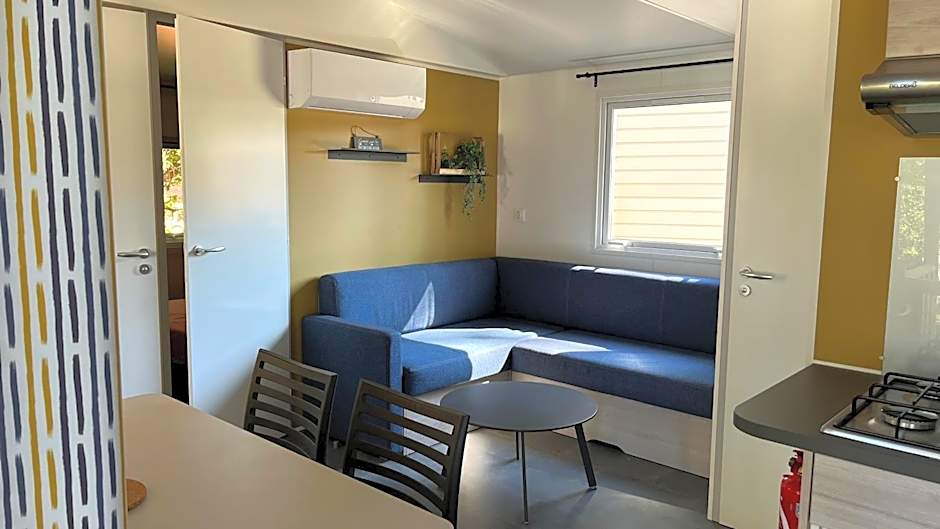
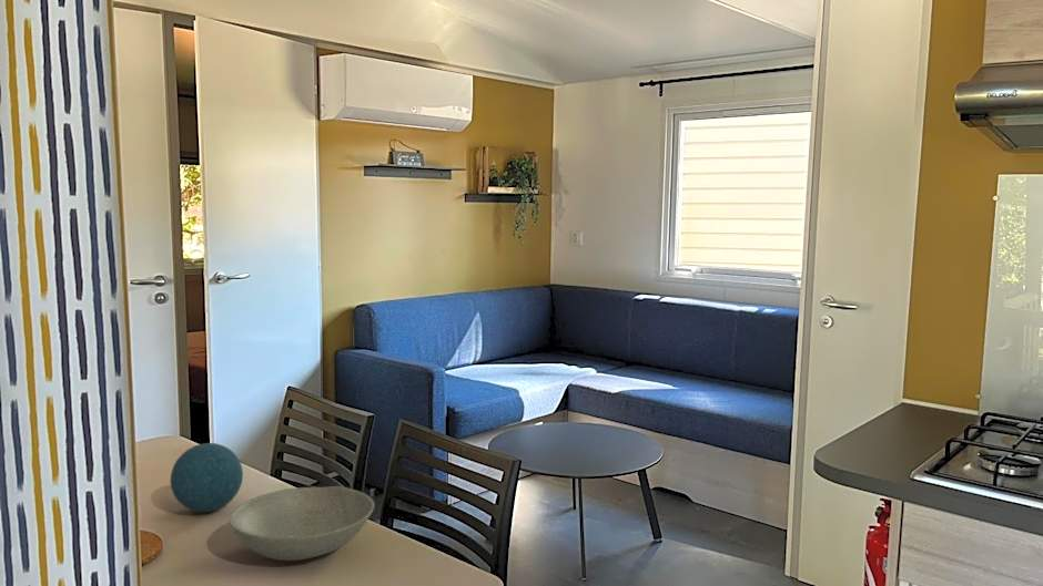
+ decorative orb [169,442,244,513]
+ bowl [227,485,375,562]
